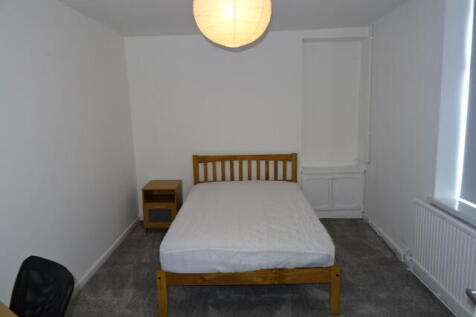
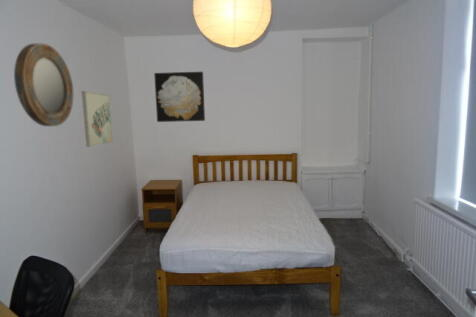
+ wall art [153,71,206,123]
+ wall art [81,90,114,148]
+ home mirror [13,42,74,127]
